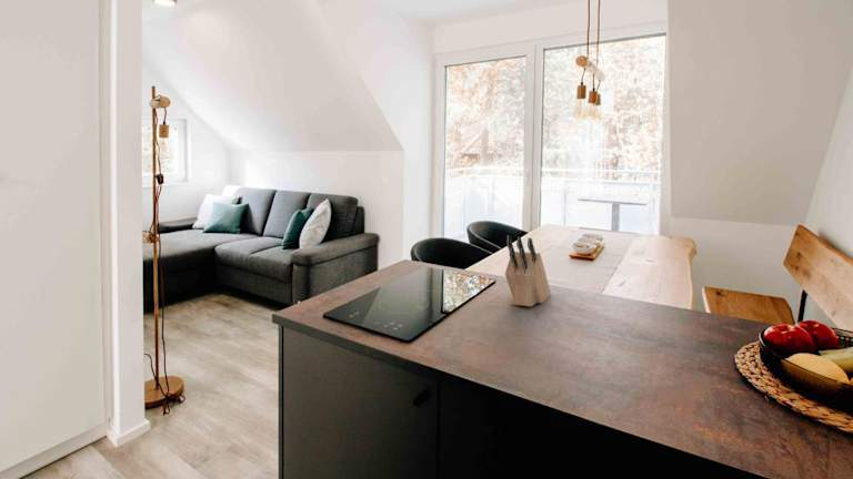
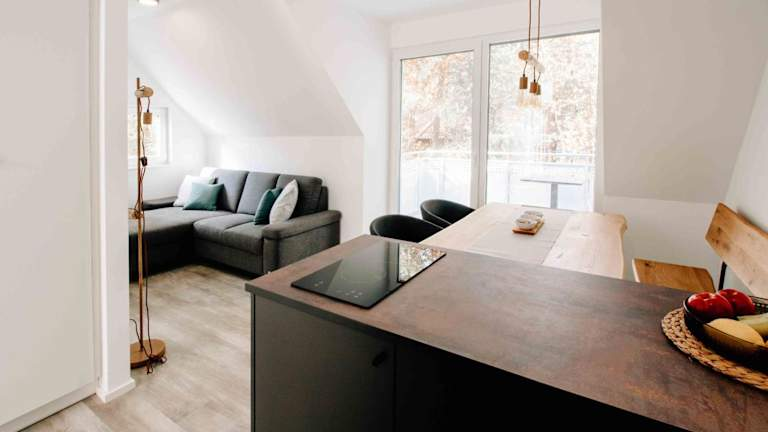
- knife block [504,235,552,307]
